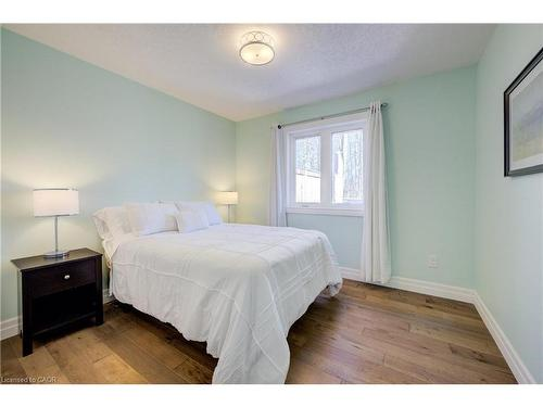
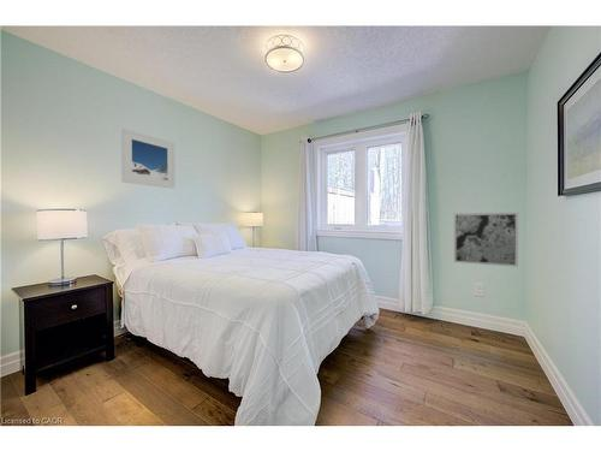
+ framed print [120,127,177,190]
+ wall art [453,212,519,268]
